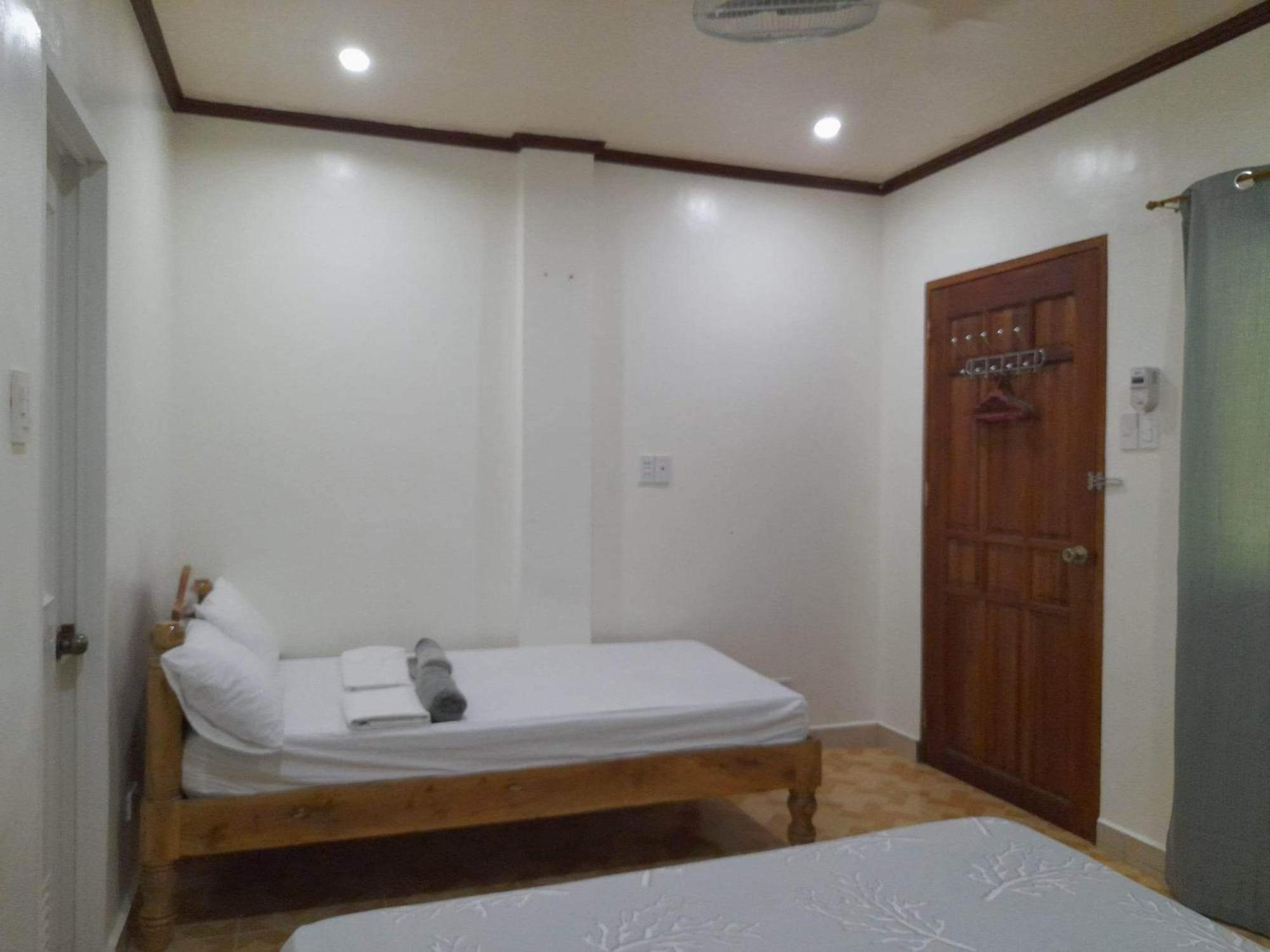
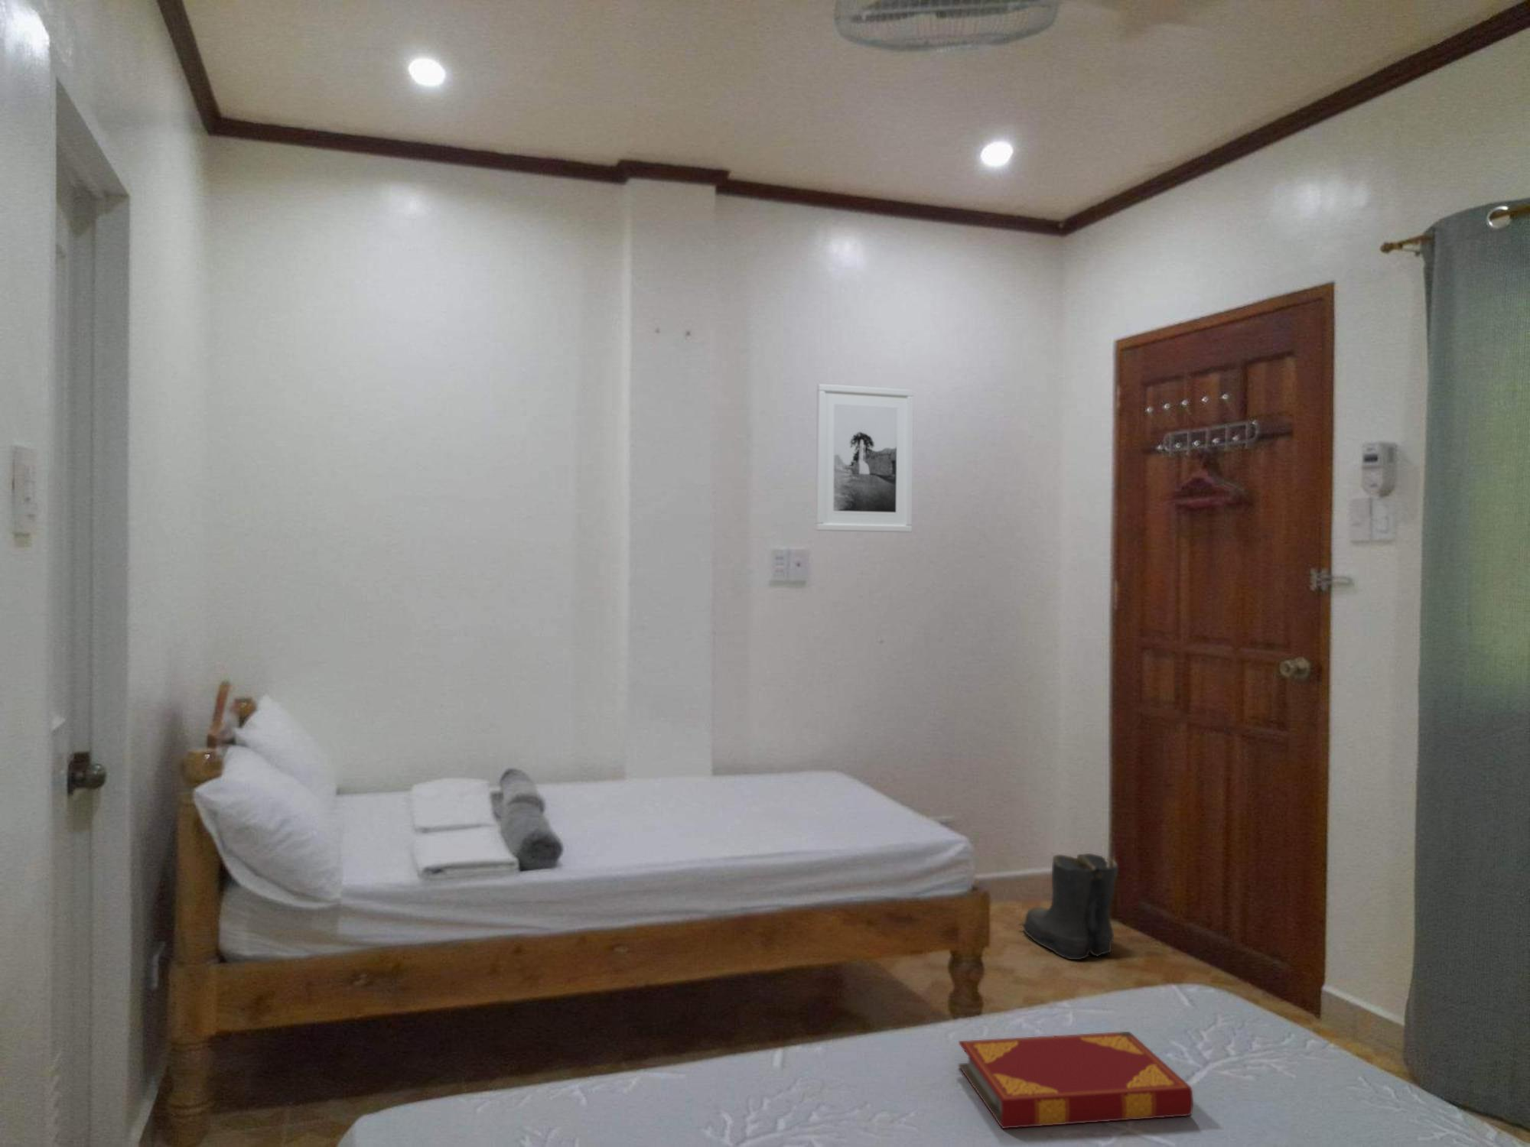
+ boots [1018,853,1118,960]
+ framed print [814,383,914,533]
+ hardback book [958,1031,1194,1129]
